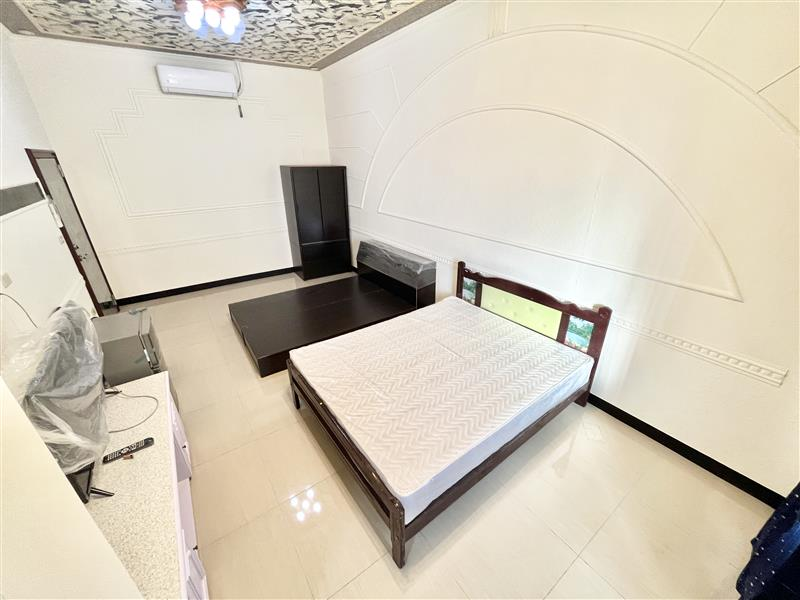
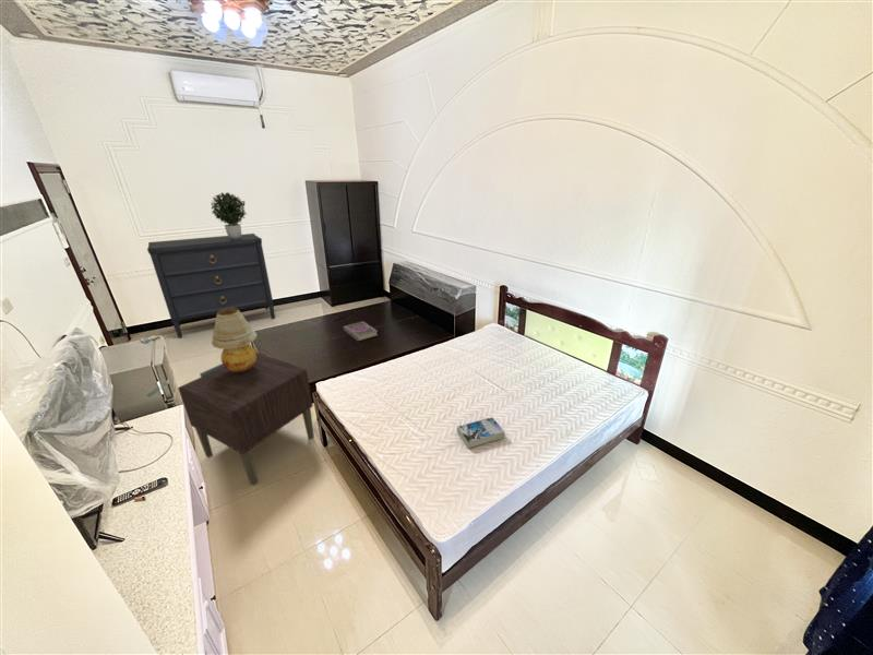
+ book [343,320,379,342]
+ dresser [146,233,276,340]
+ nightstand [177,352,315,486]
+ potted plant [210,191,249,240]
+ table lamp [211,308,258,372]
+ book [456,416,505,450]
